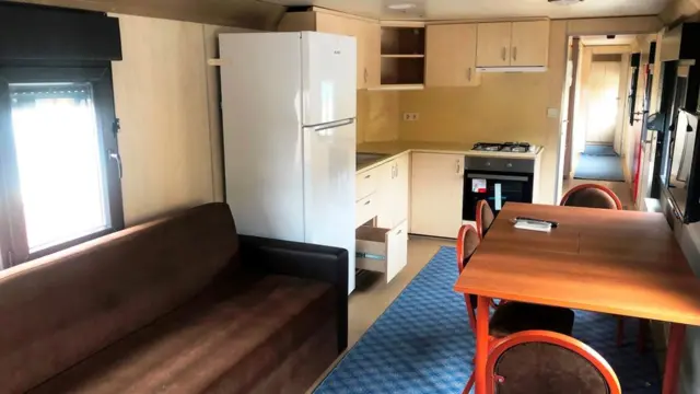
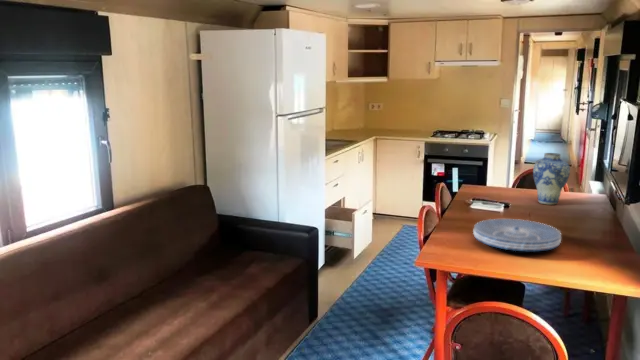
+ vase [532,152,571,206]
+ placemat [472,218,562,252]
